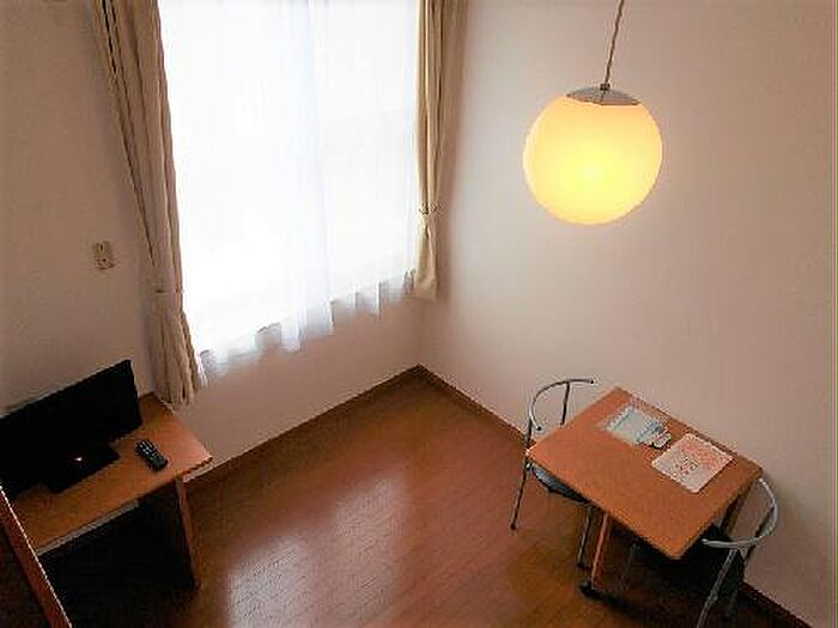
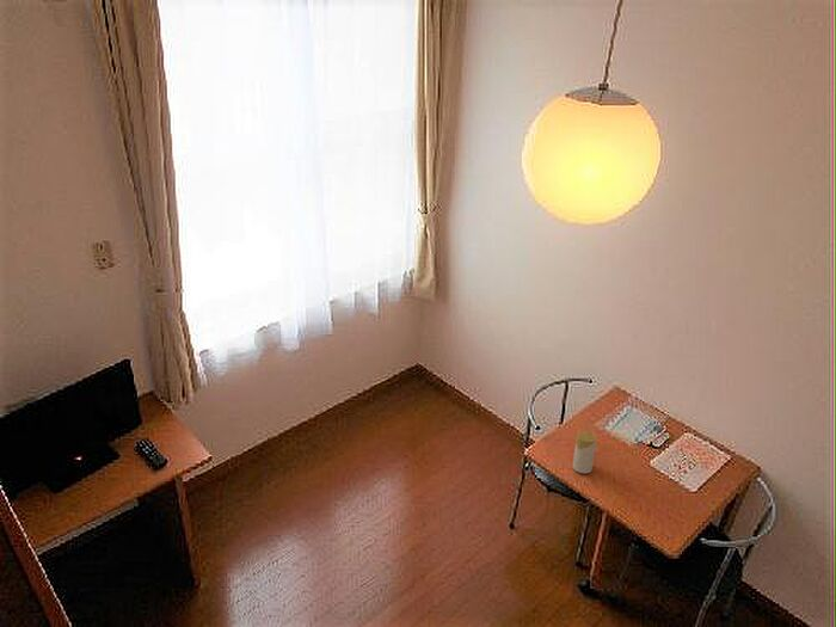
+ candle [571,430,598,474]
